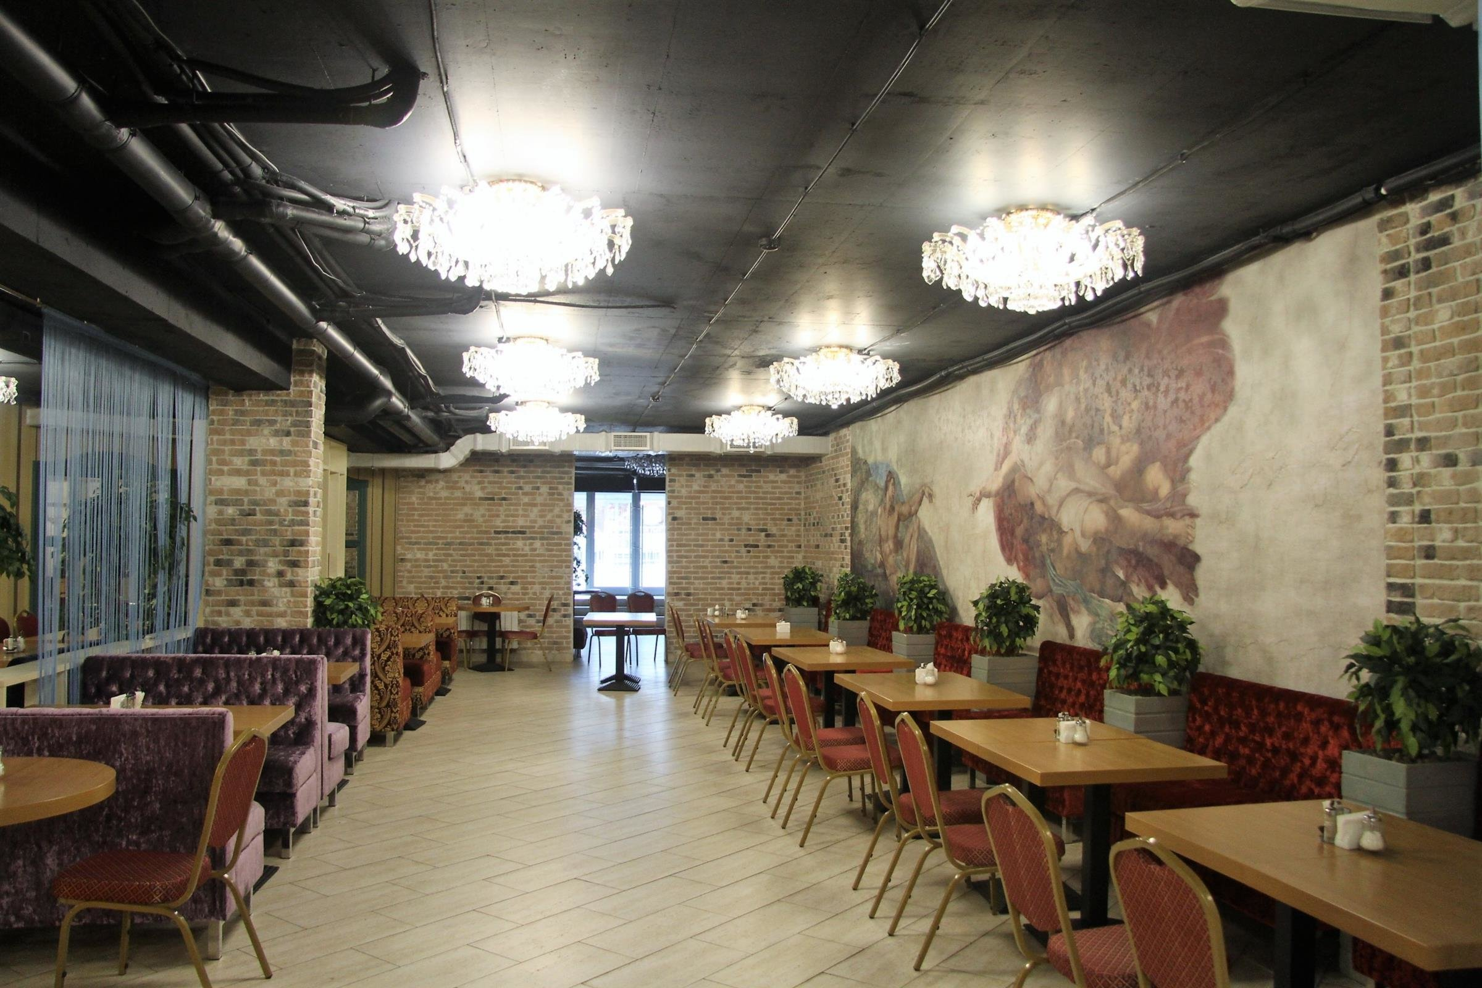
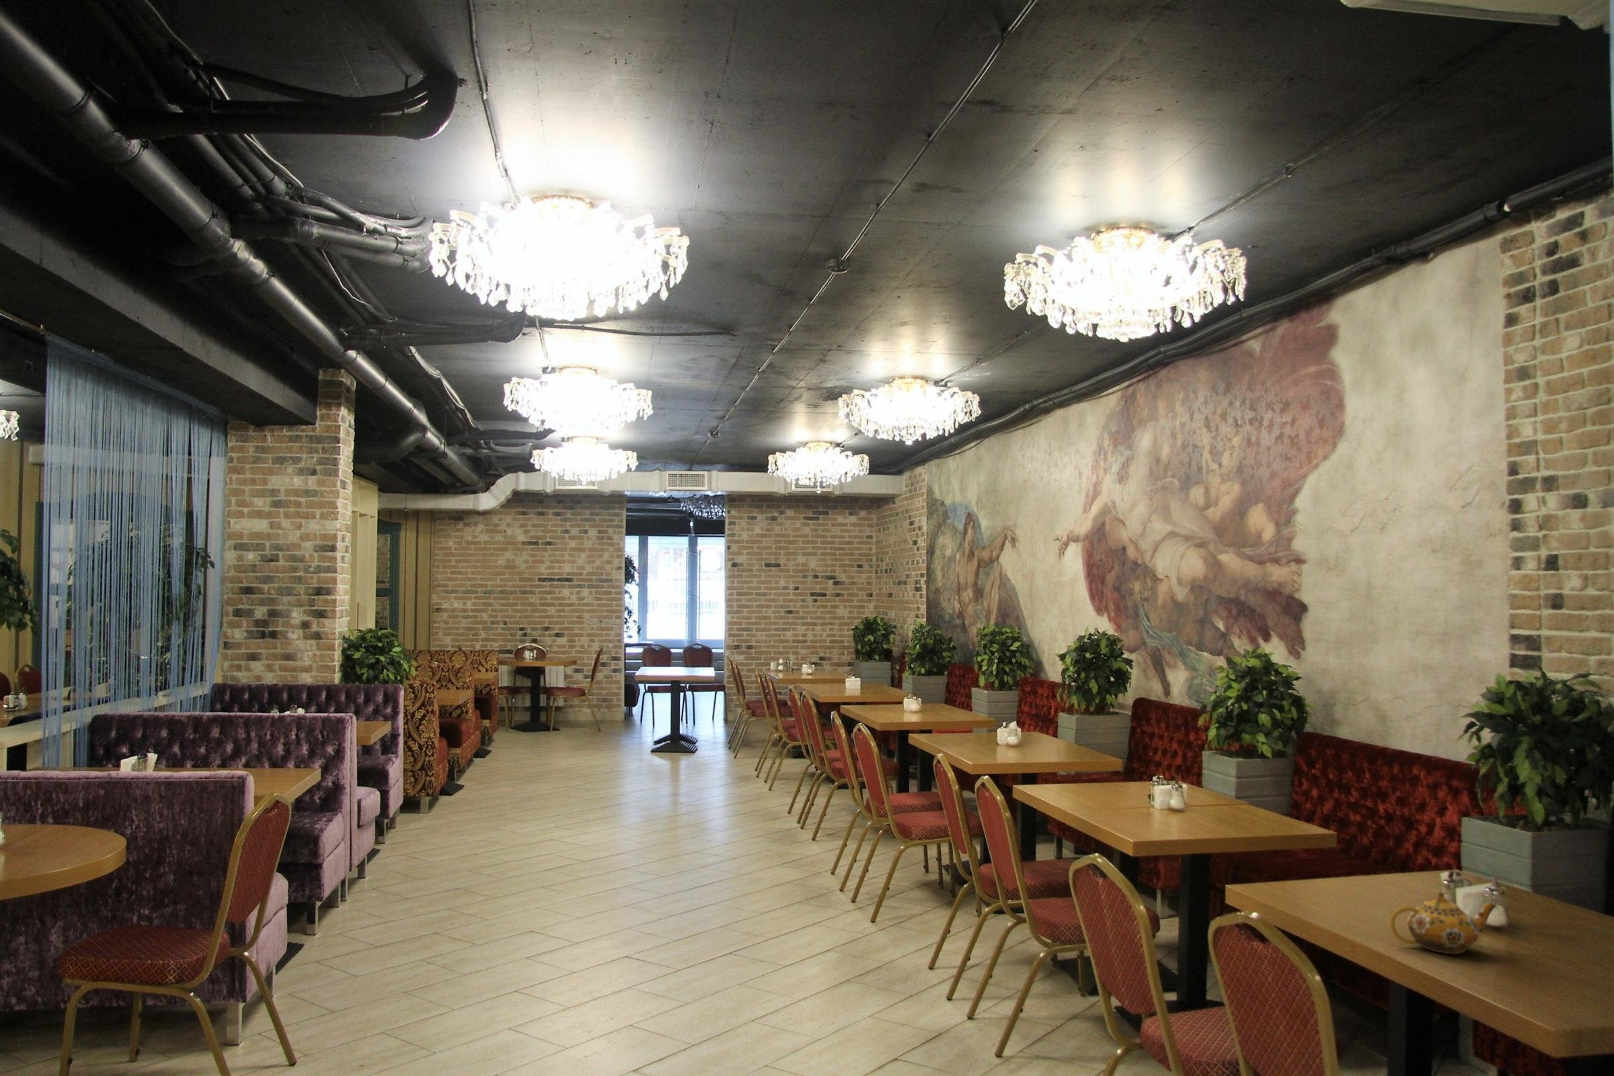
+ teapot [1388,892,1498,955]
